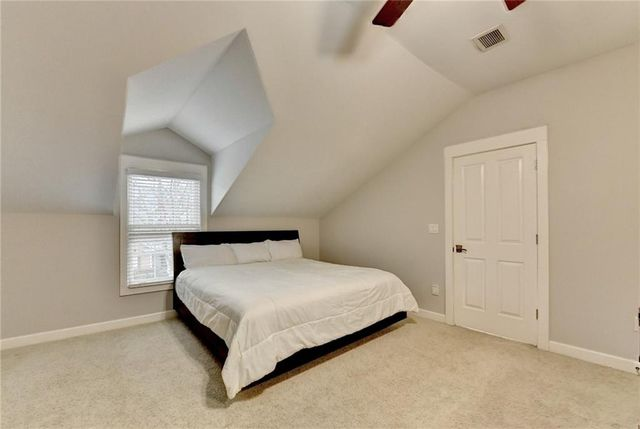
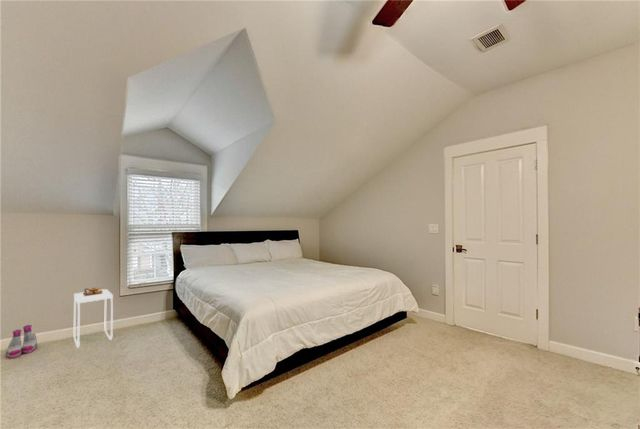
+ boots [5,324,38,360]
+ side table [73,287,114,349]
